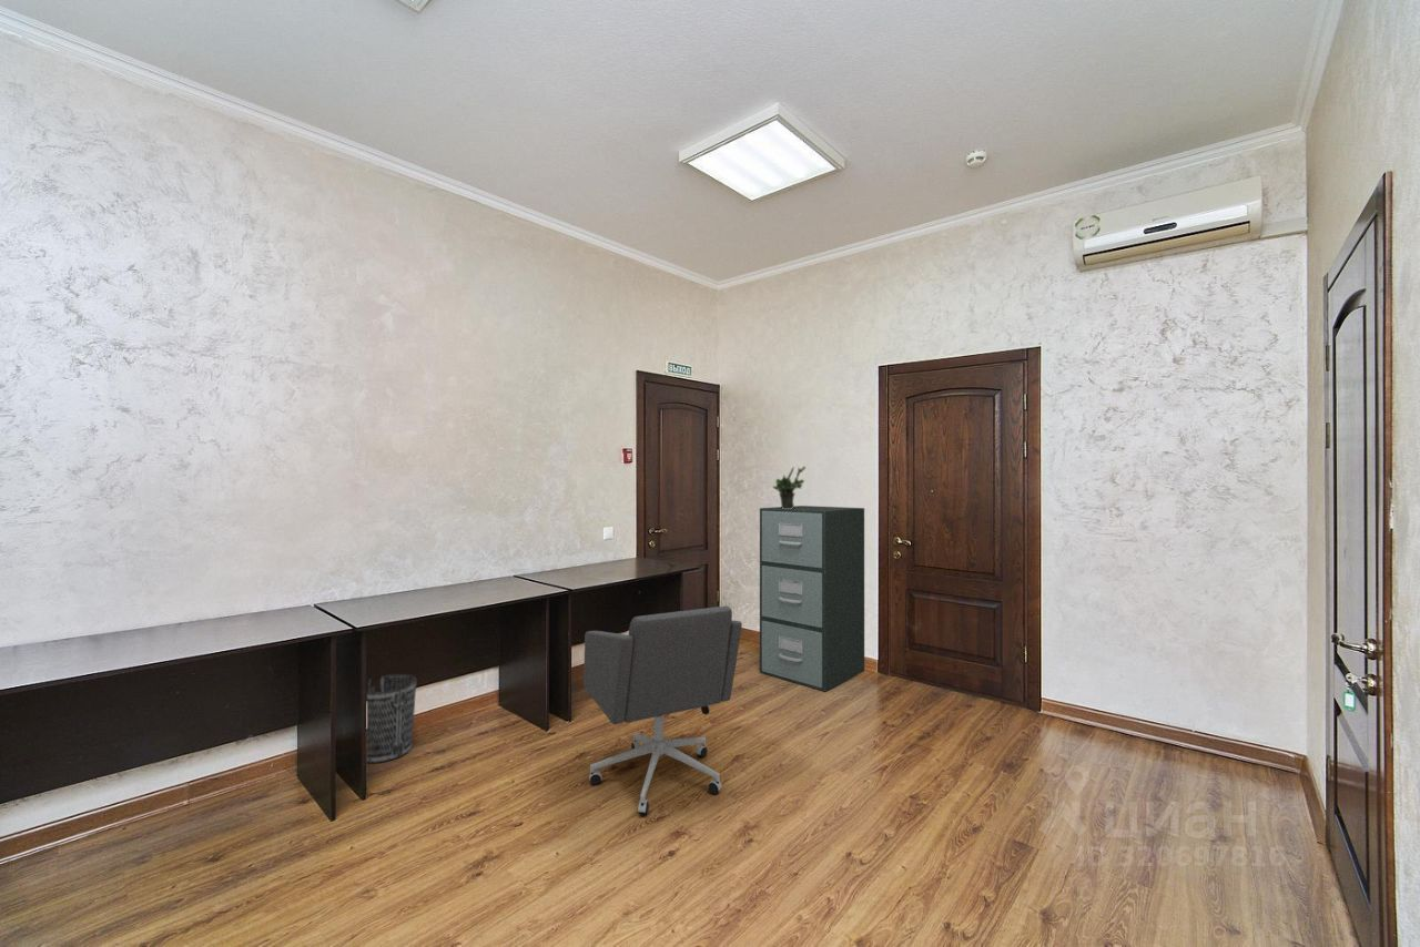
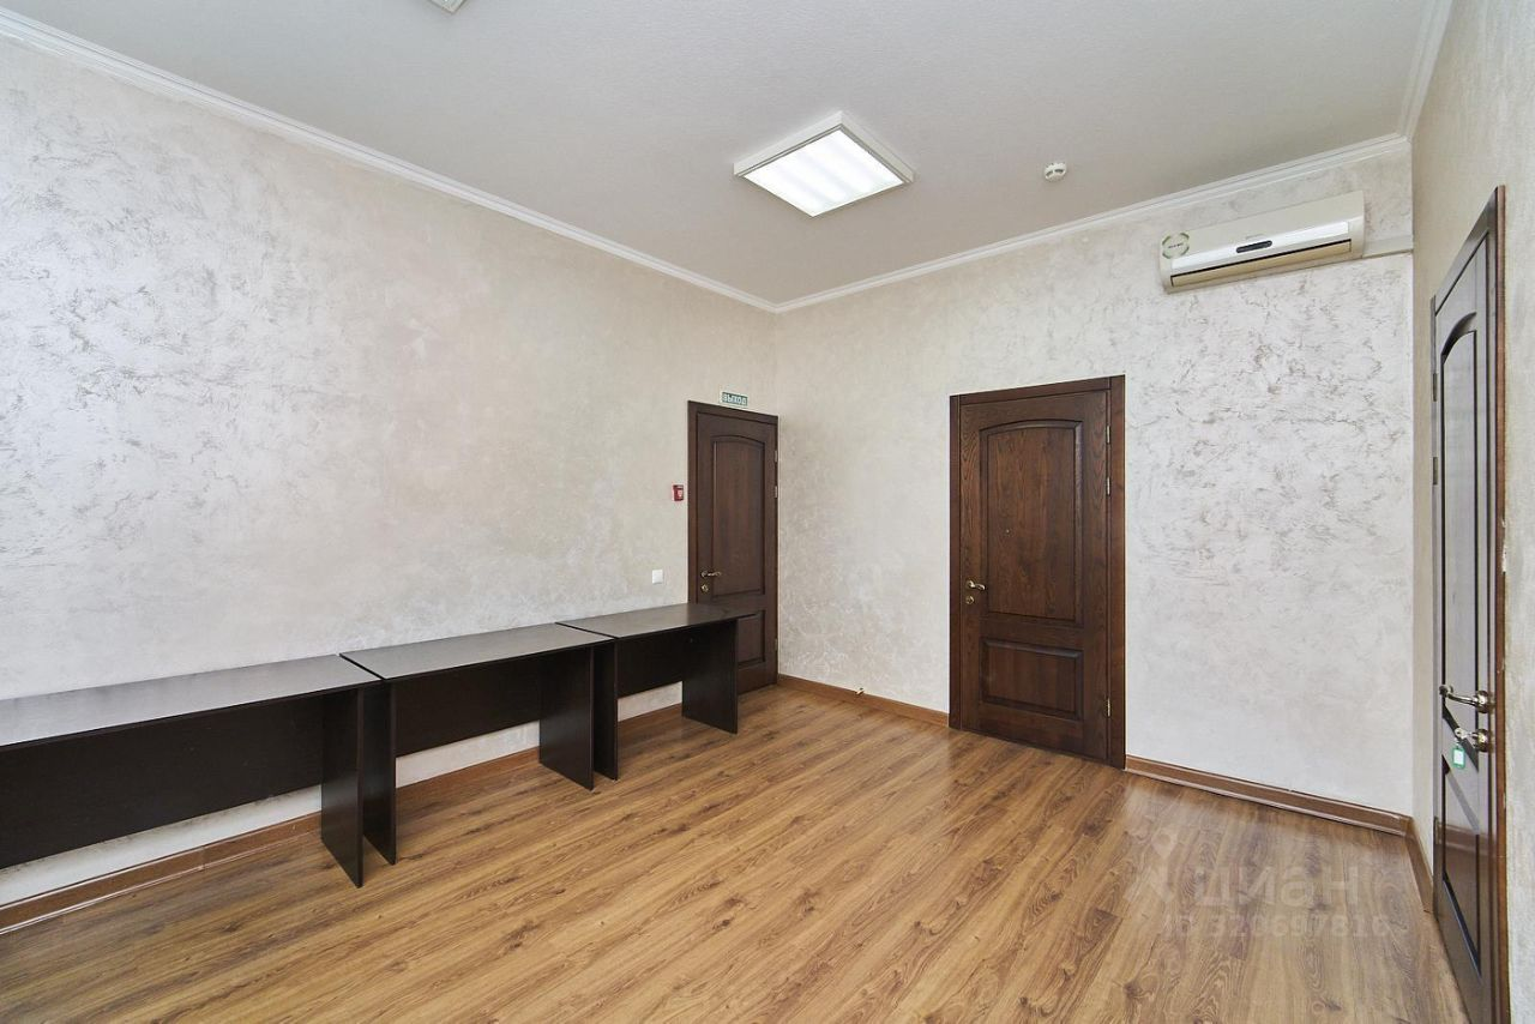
- filing cabinet [759,505,865,692]
- potted plant [772,466,807,509]
- office chair [582,604,743,815]
- wastebasket [366,673,418,764]
